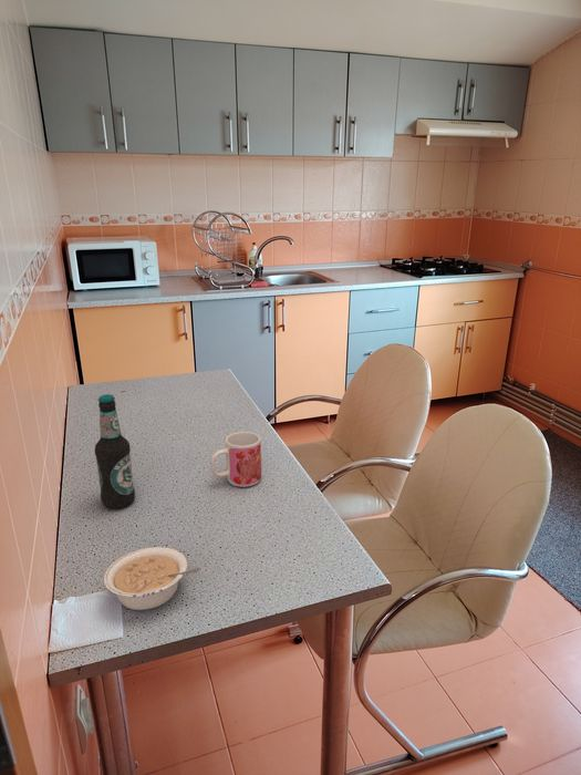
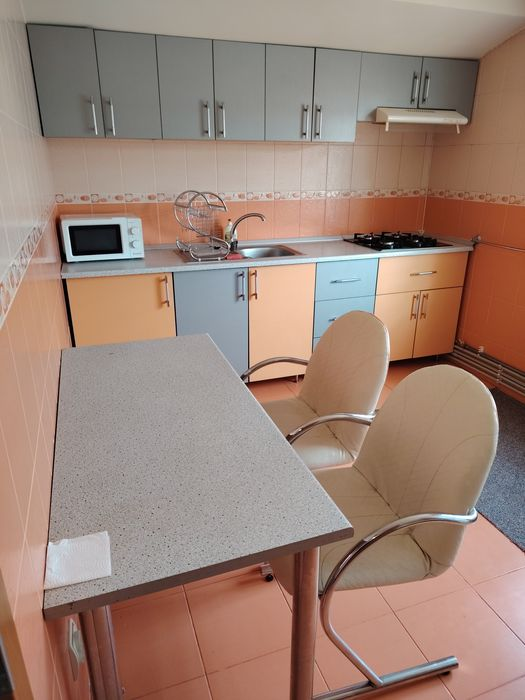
- bottle [94,393,136,509]
- mug [209,431,262,488]
- legume [103,546,201,611]
